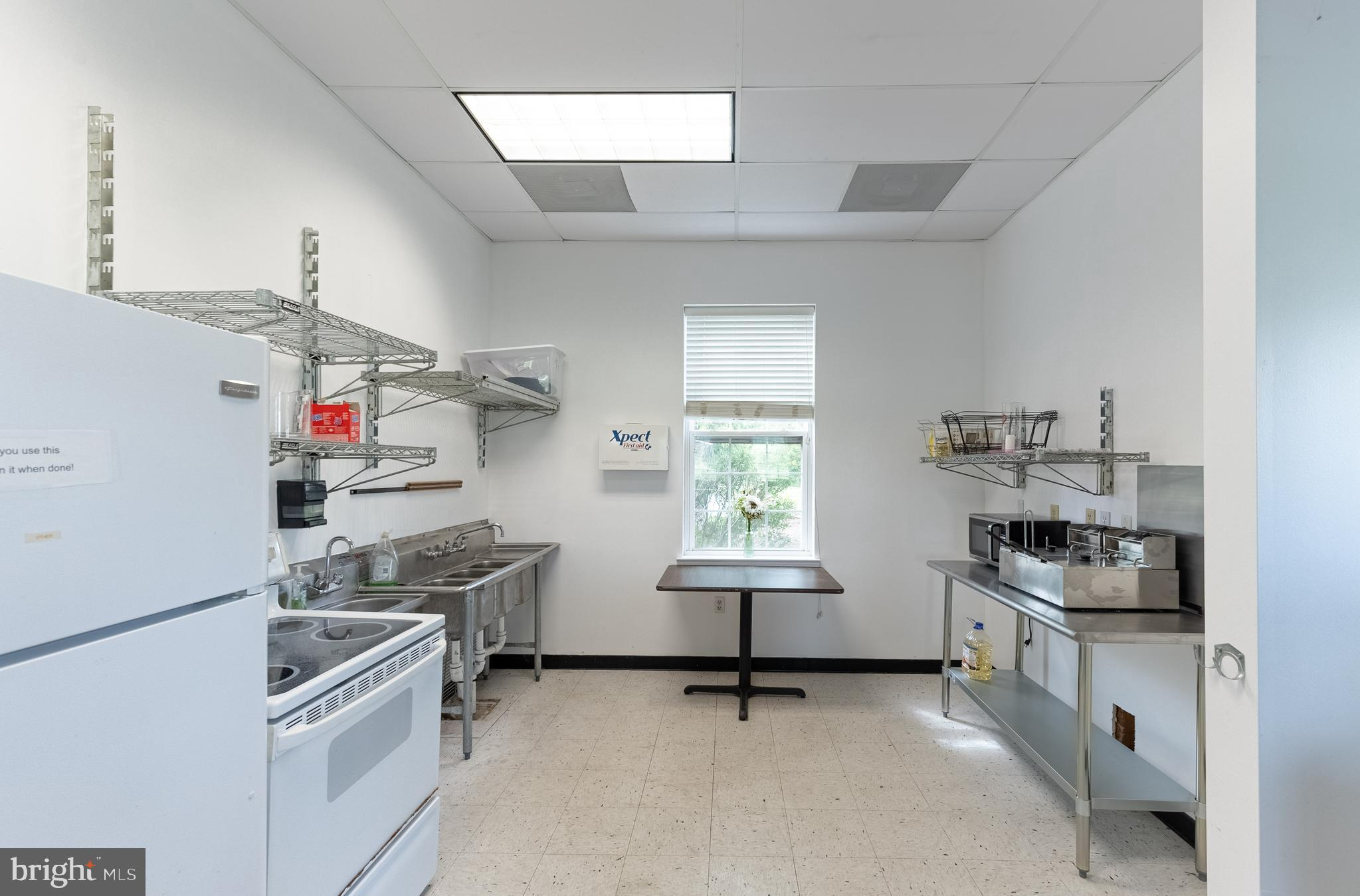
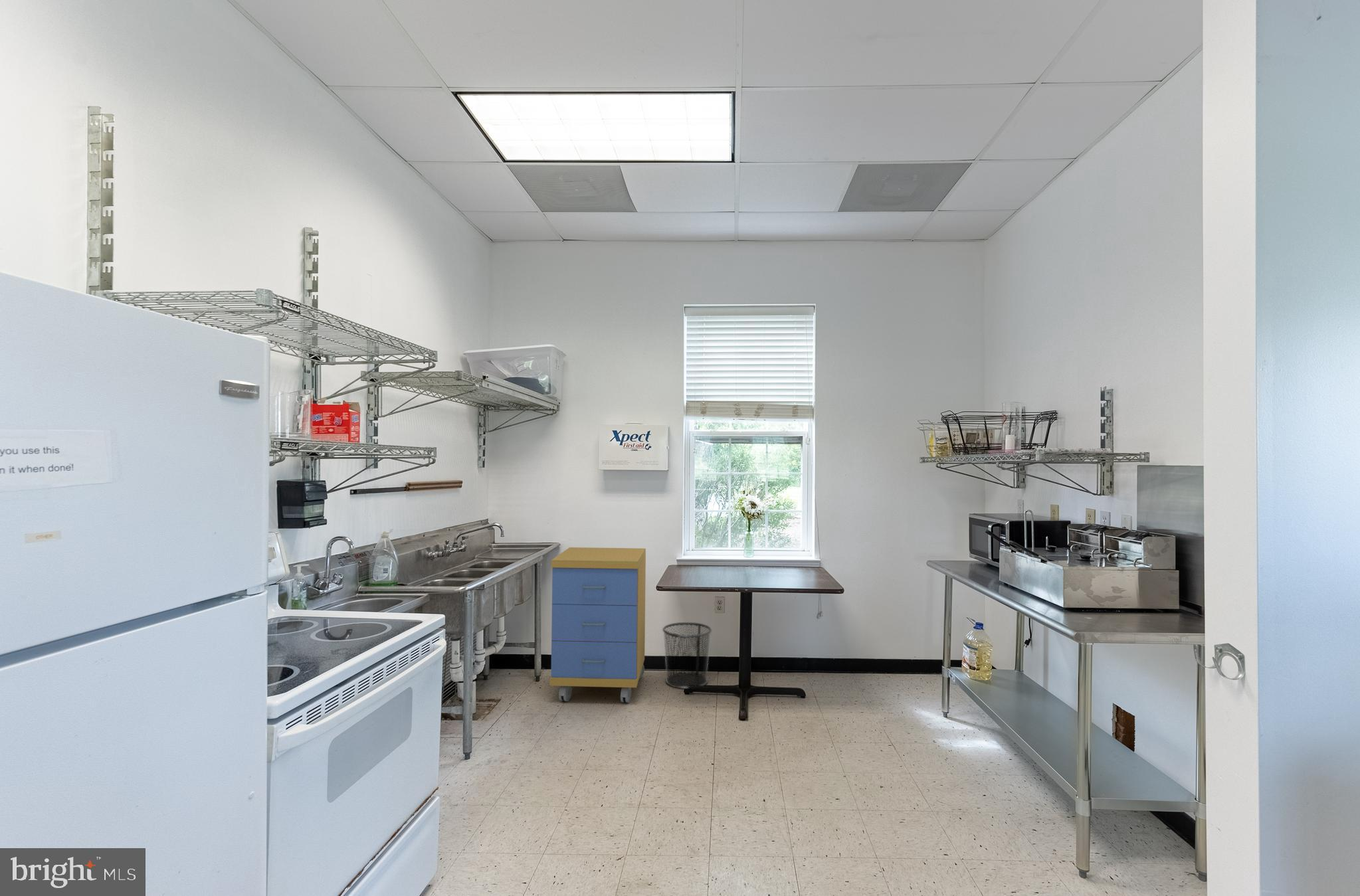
+ trash can [662,622,712,689]
+ storage cabinet [549,547,646,703]
